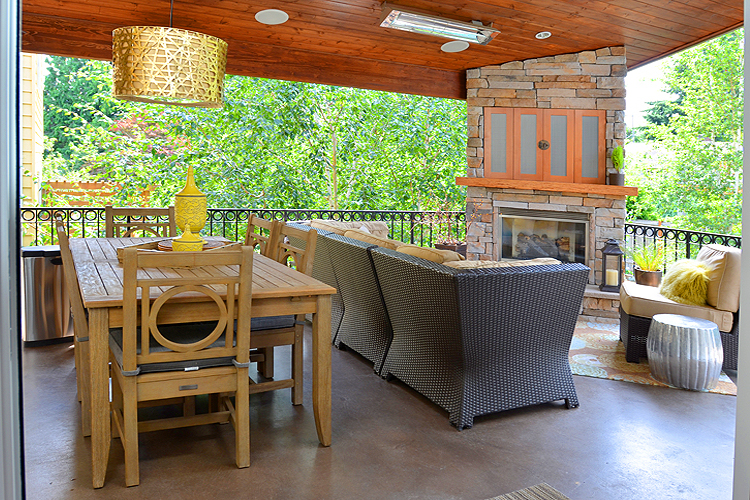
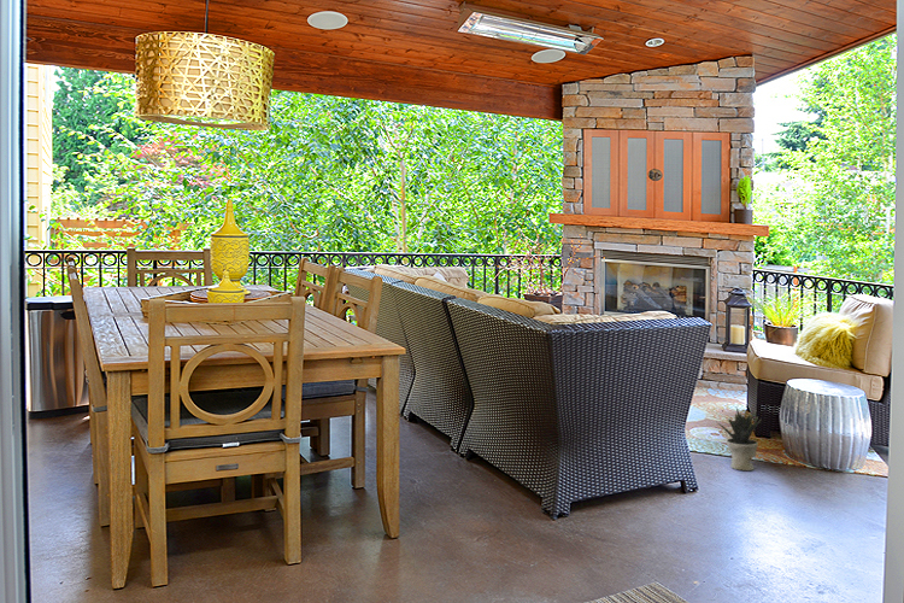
+ potted plant [717,405,762,472]
